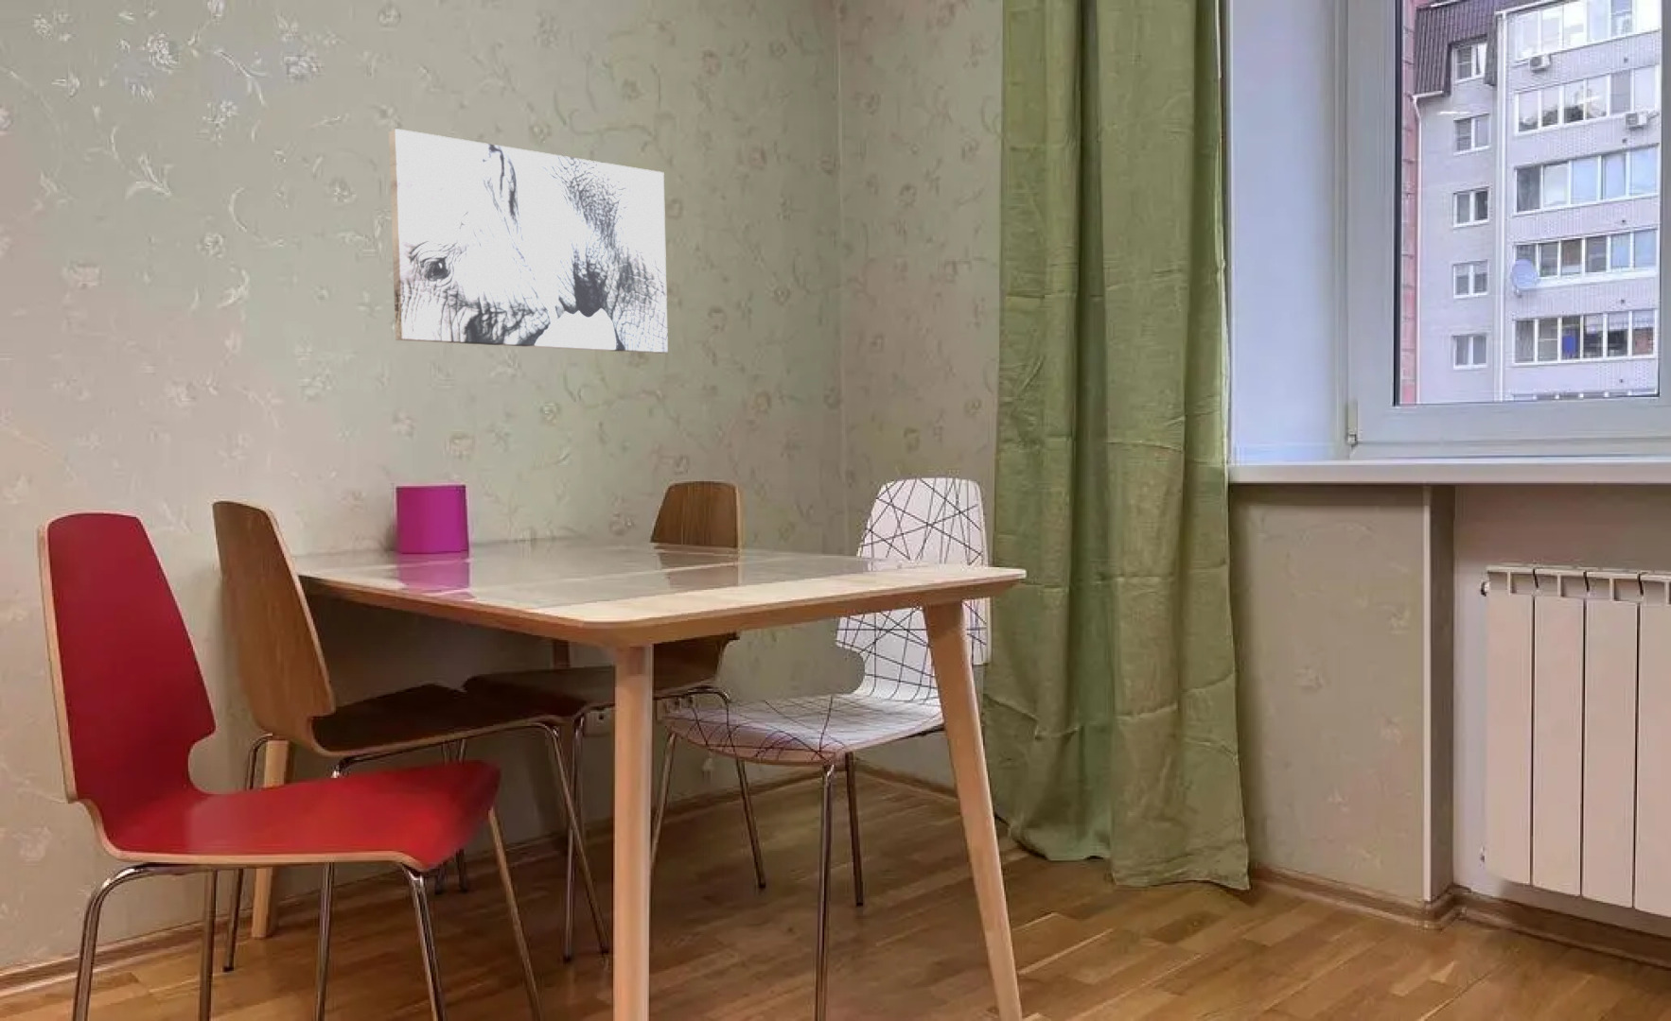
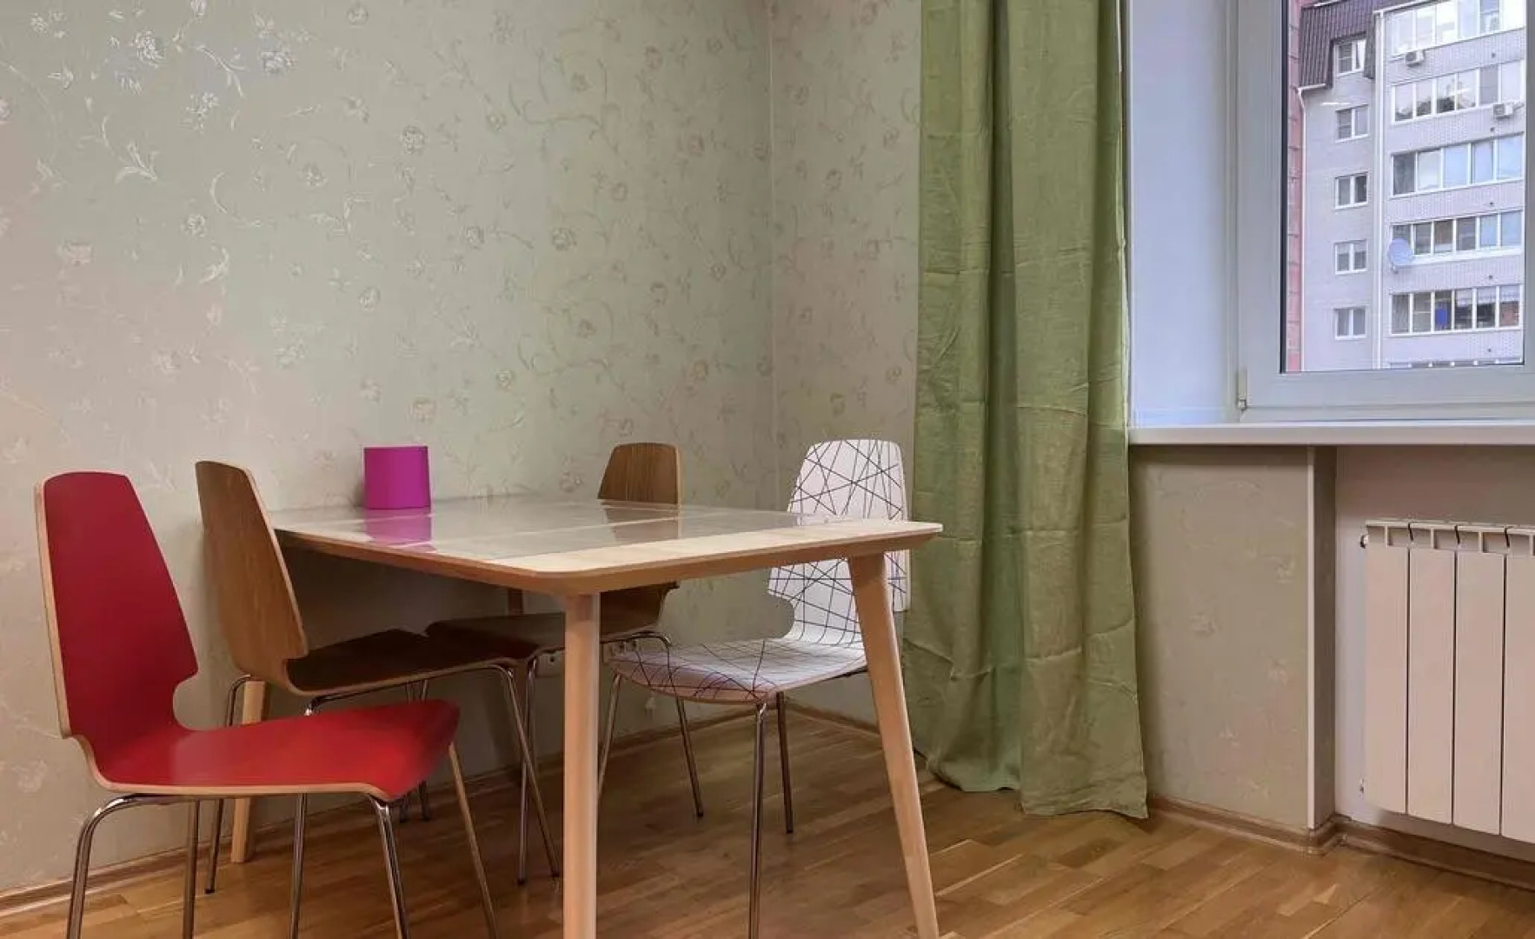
- wall art [388,128,668,354]
